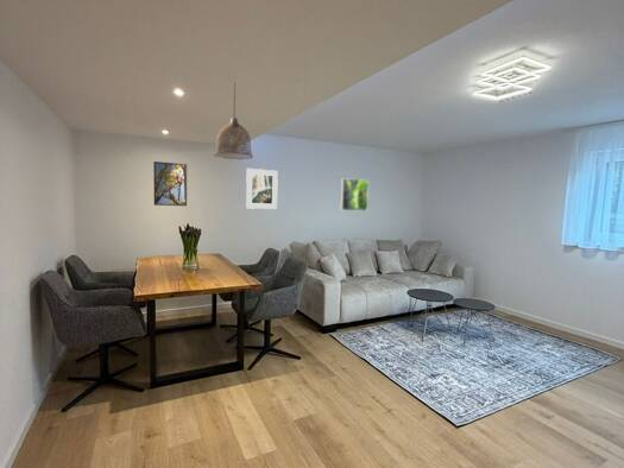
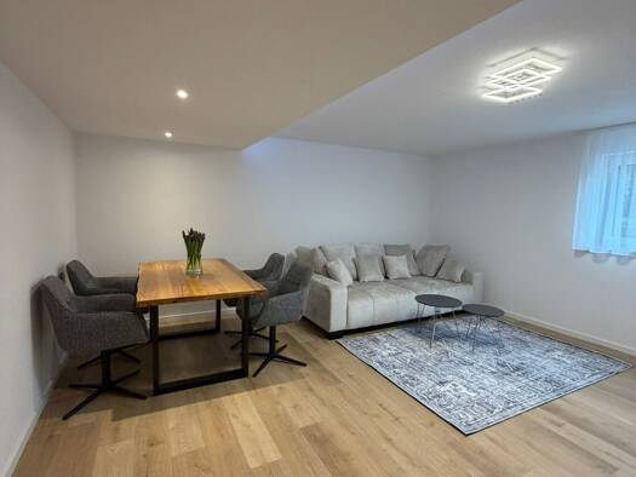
- pendant lamp [213,81,254,160]
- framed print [340,177,370,213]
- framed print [152,160,188,207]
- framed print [245,167,279,210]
